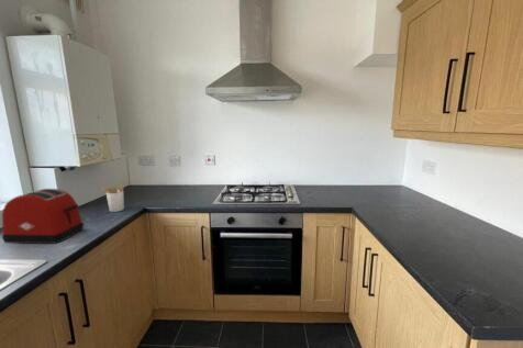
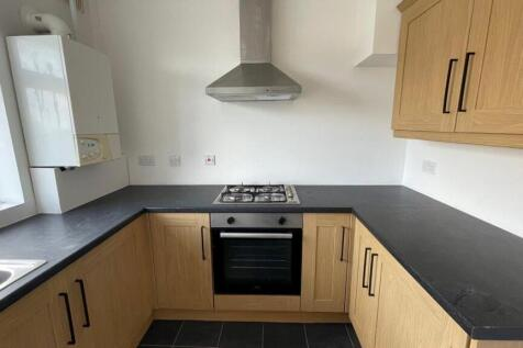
- toaster [1,188,85,245]
- utensil holder [101,181,125,213]
